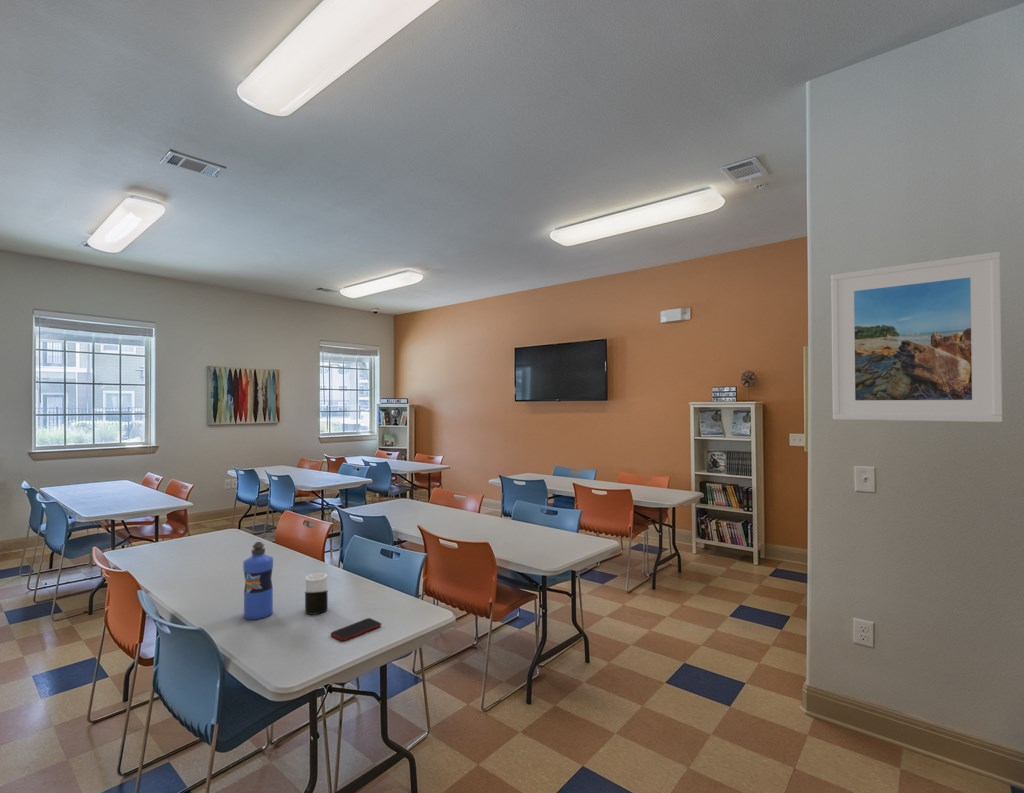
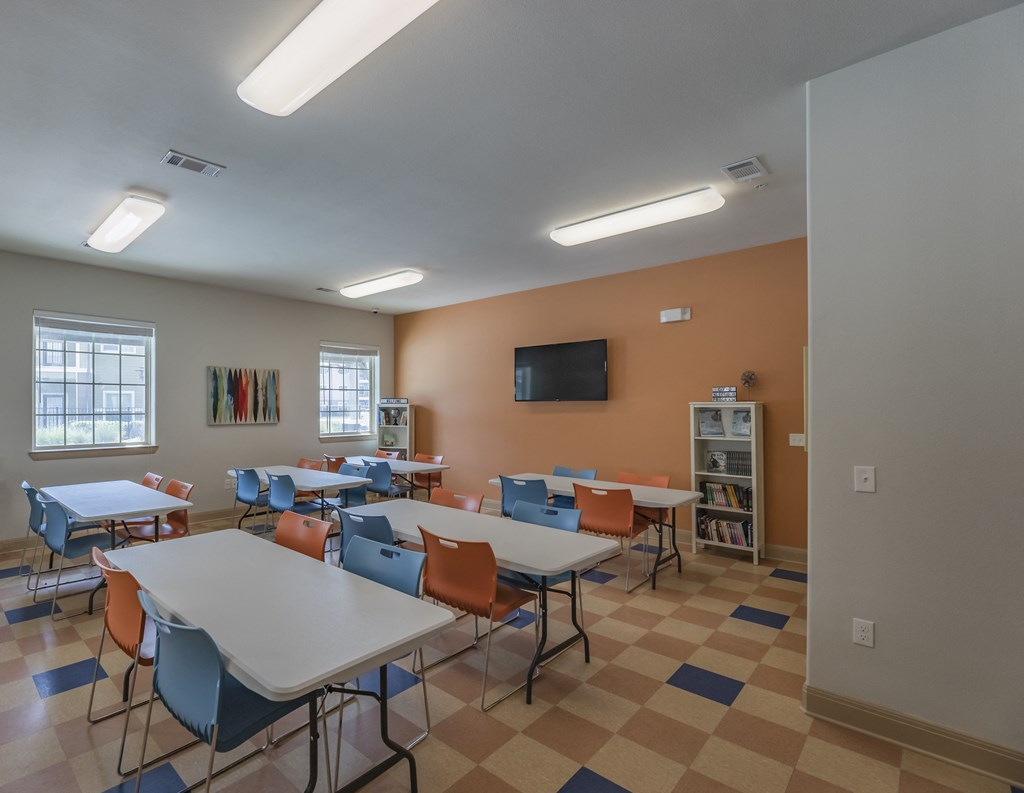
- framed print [830,251,1003,423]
- water bottle [242,541,274,621]
- cup [304,572,329,616]
- smartphone [330,617,382,642]
